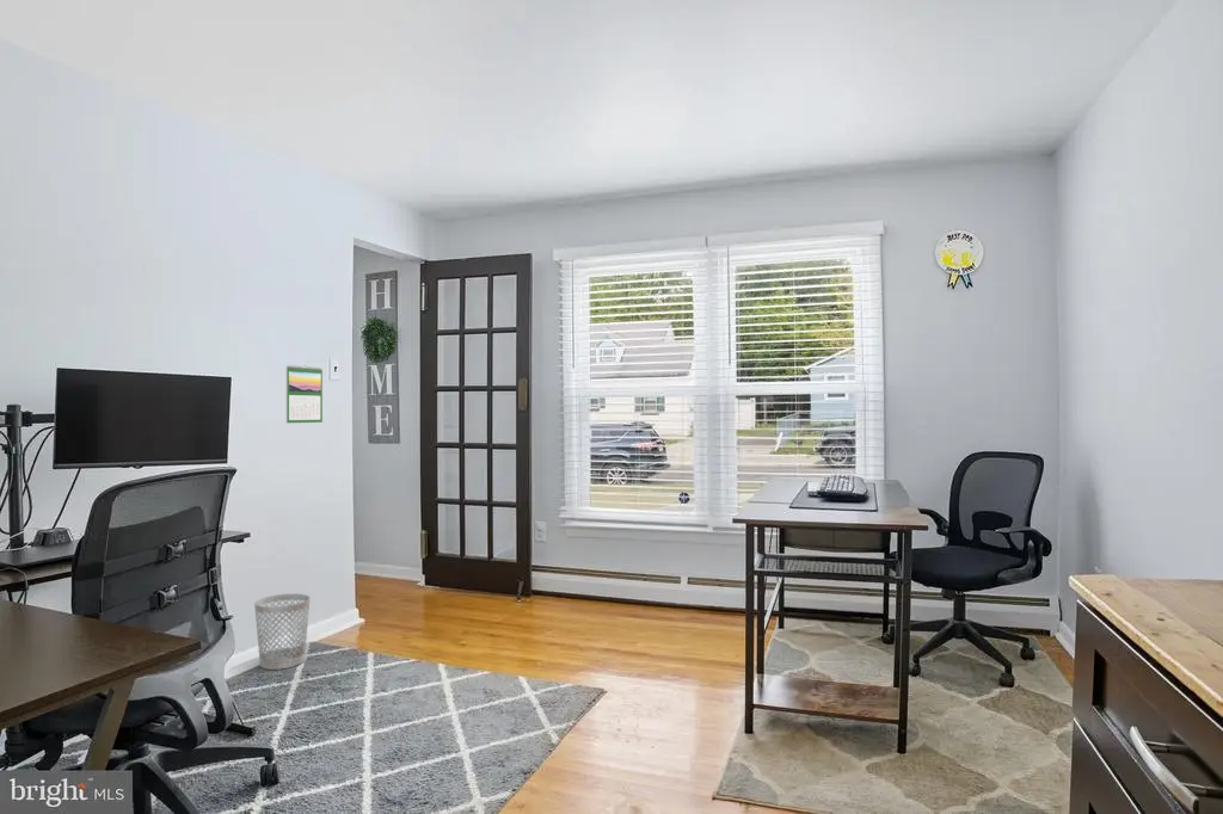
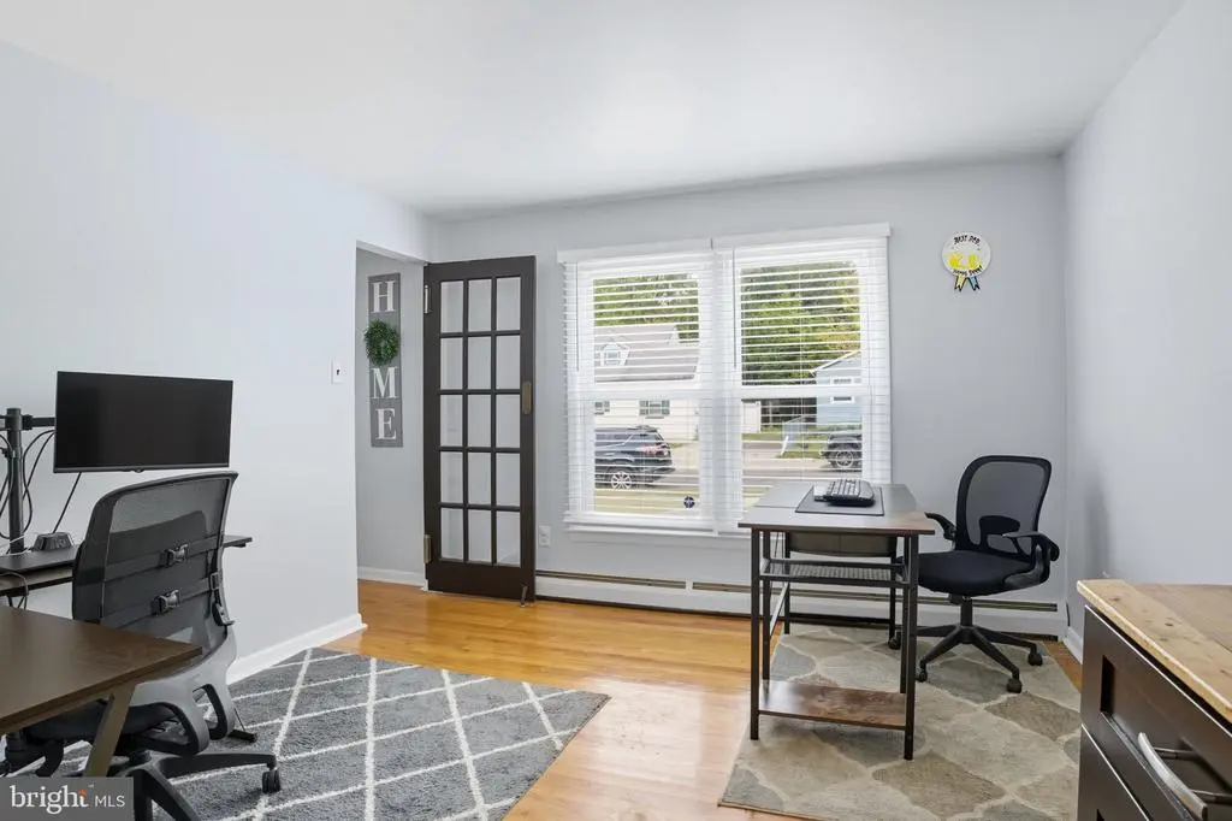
- calendar [285,364,324,424]
- wastebasket [253,592,311,671]
